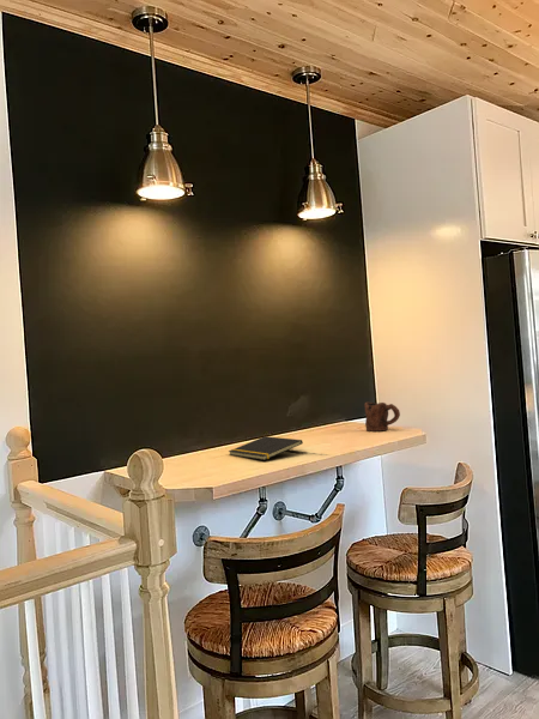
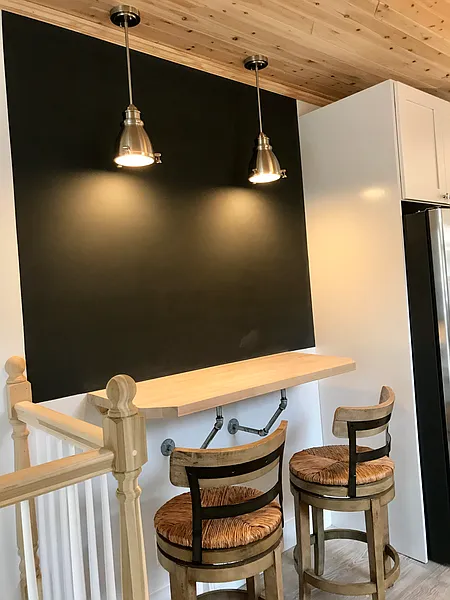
- notepad [228,435,304,461]
- mug [363,401,401,433]
